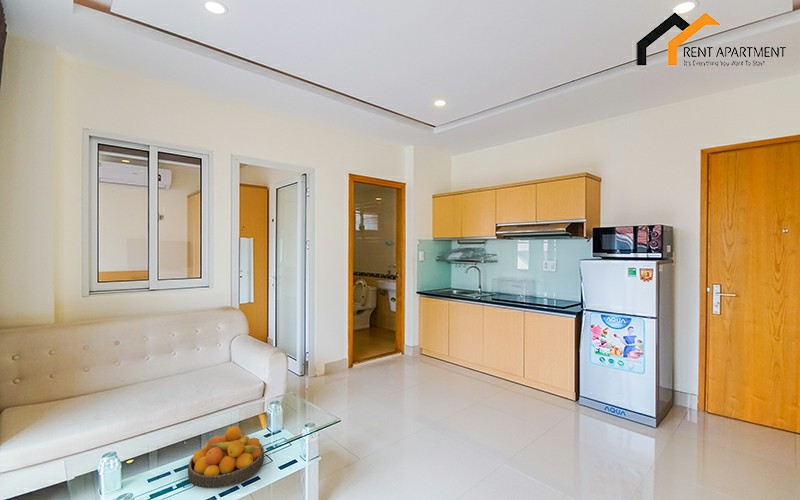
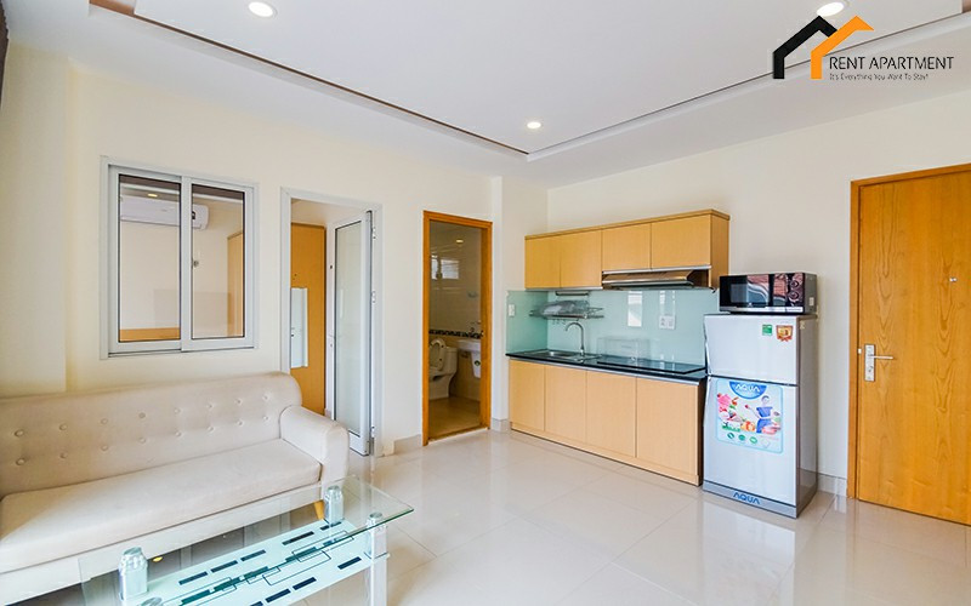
- fruit bowl [187,425,265,489]
